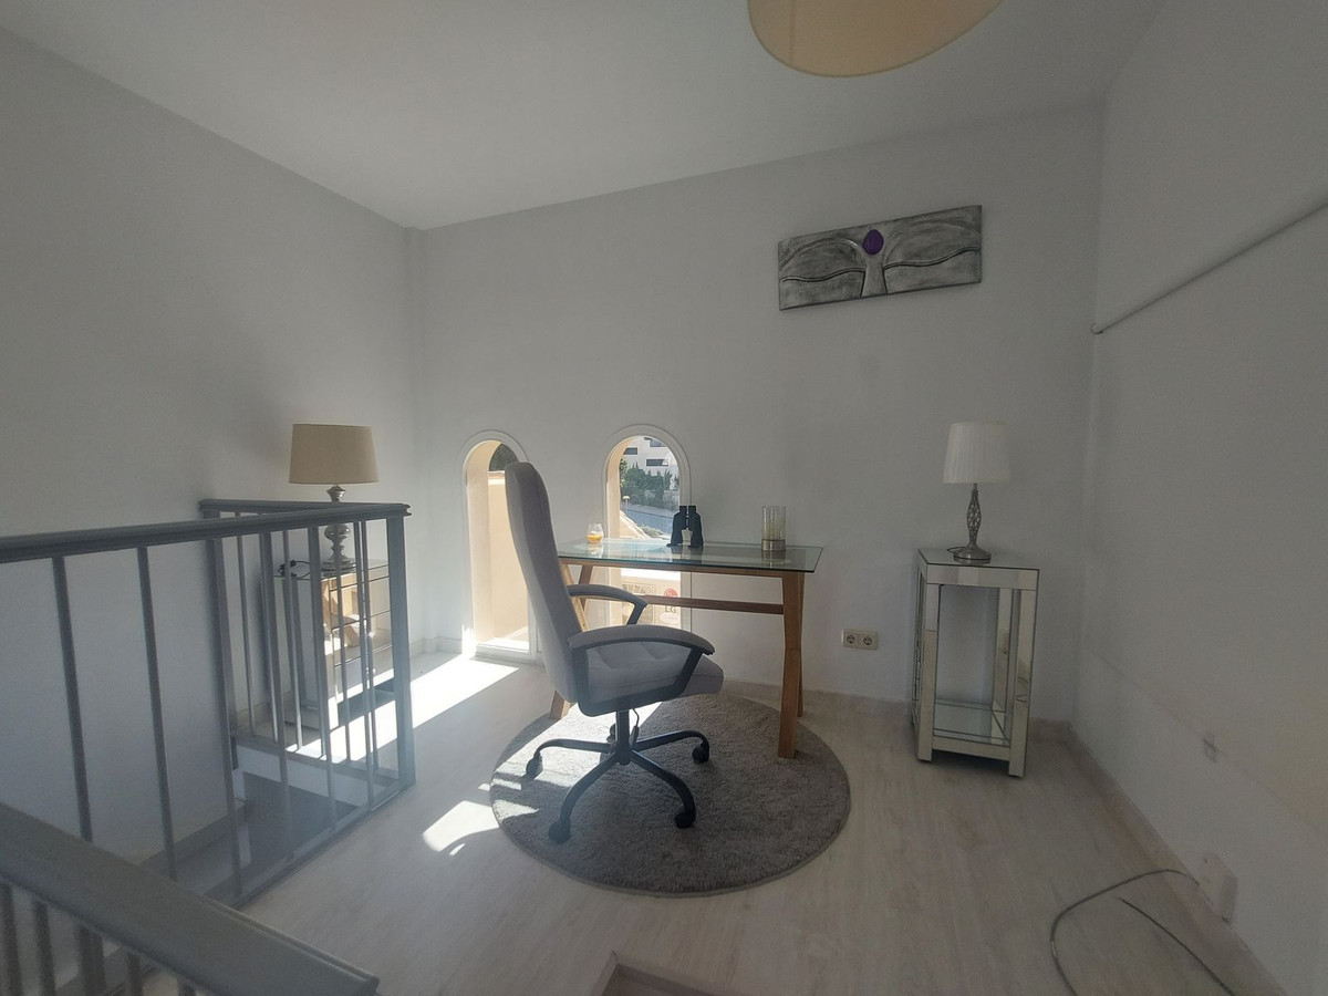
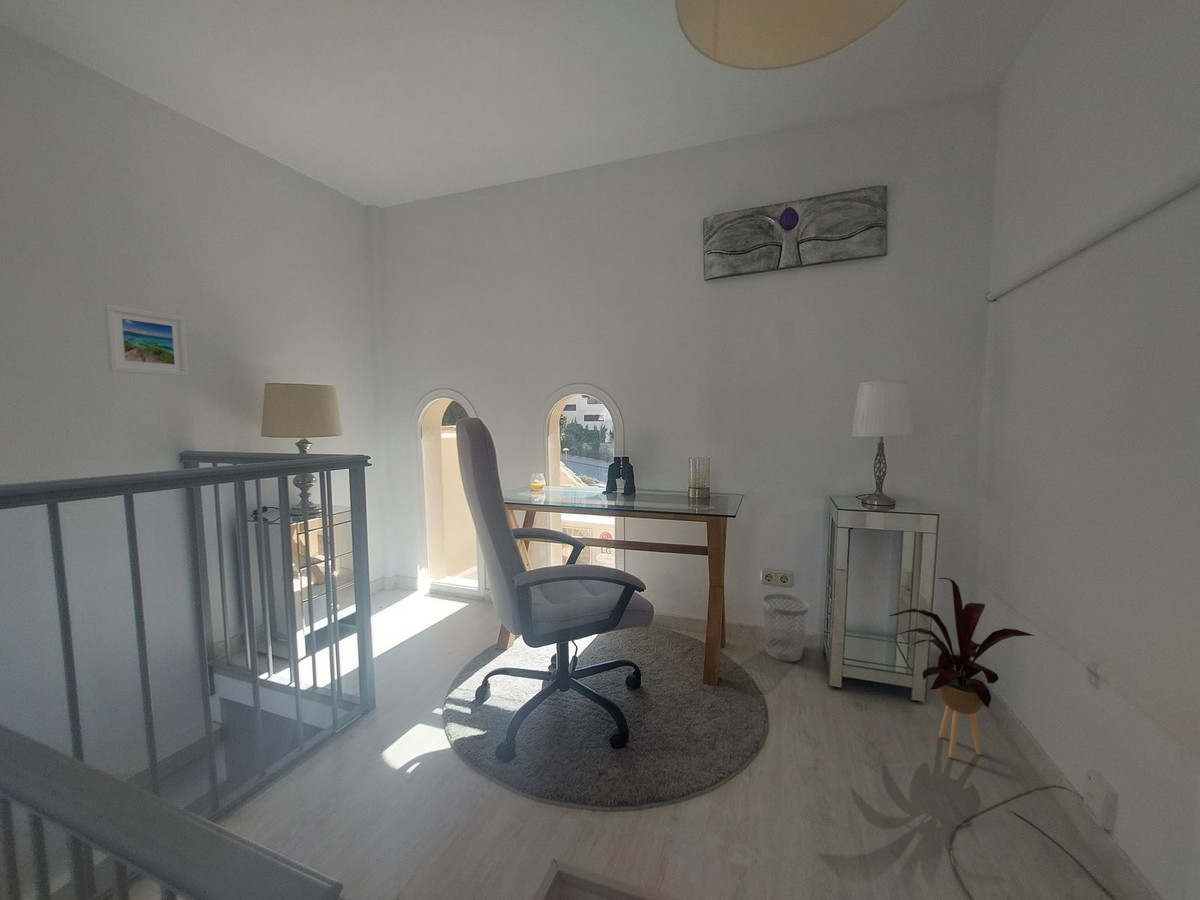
+ house plant [888,577,1035,759]
+ wastebasket [762,592,810,663]
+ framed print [103,303,189,377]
